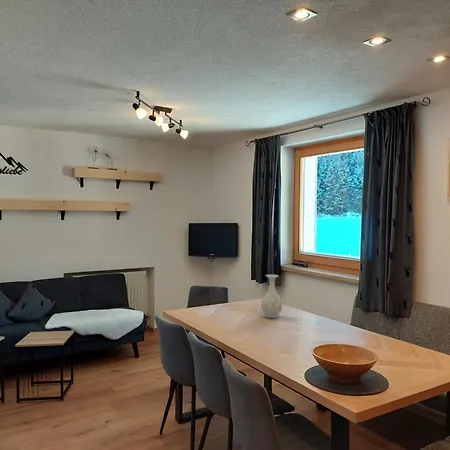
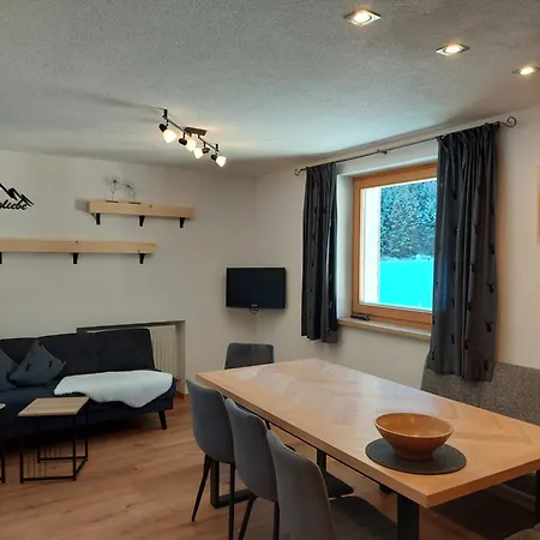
- vase [260,274,283,319]
